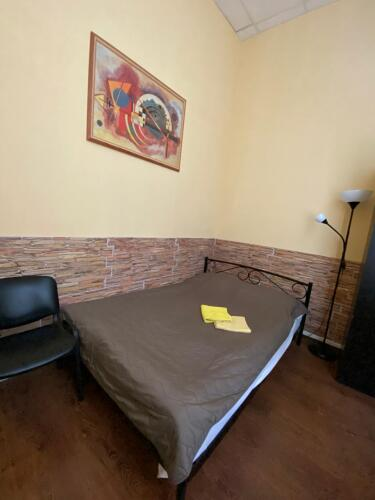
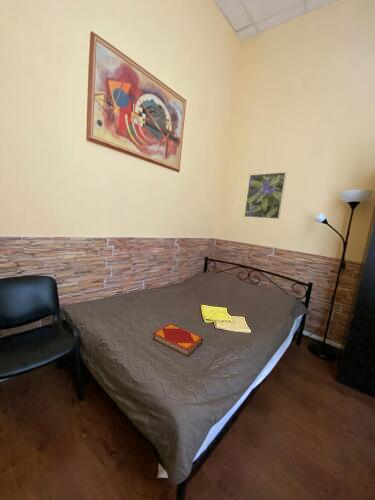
+ hardback book [151,322,204,357]
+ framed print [243,171,287,220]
